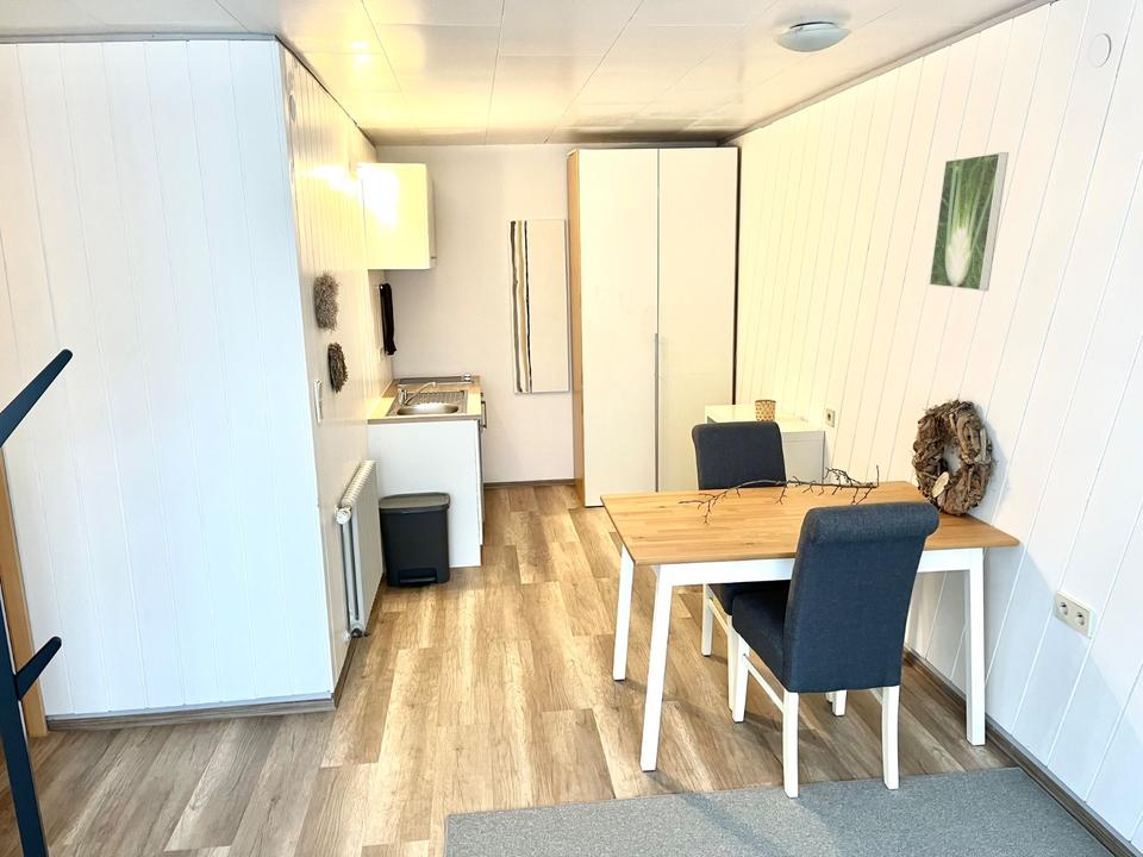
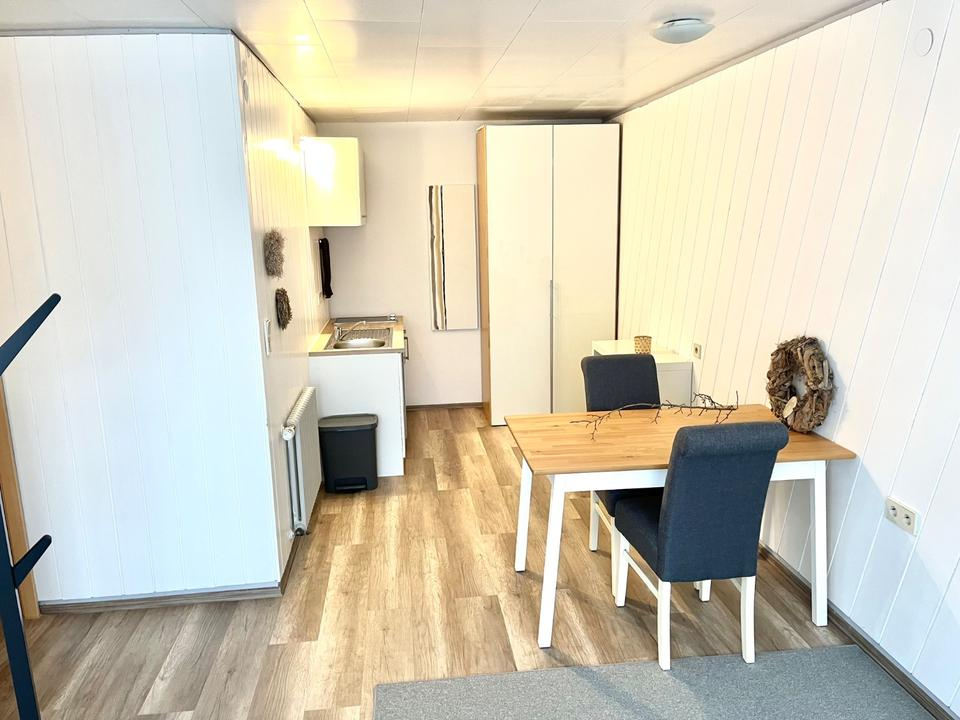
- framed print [927,151,1010,292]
